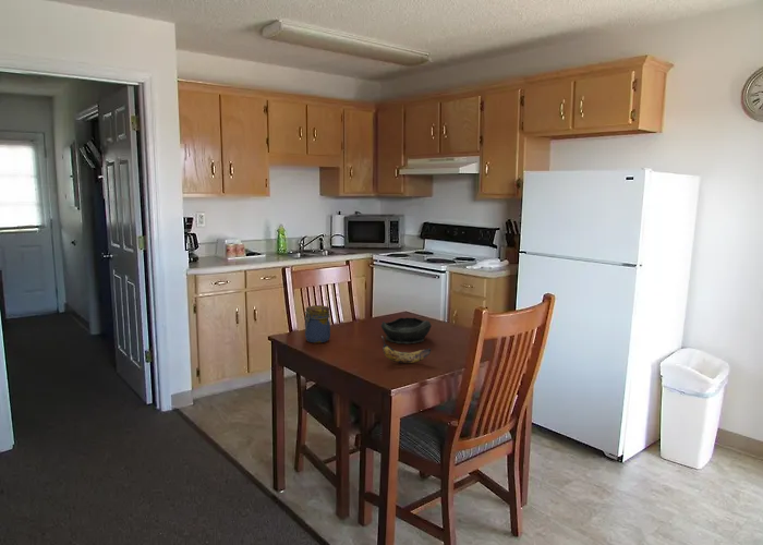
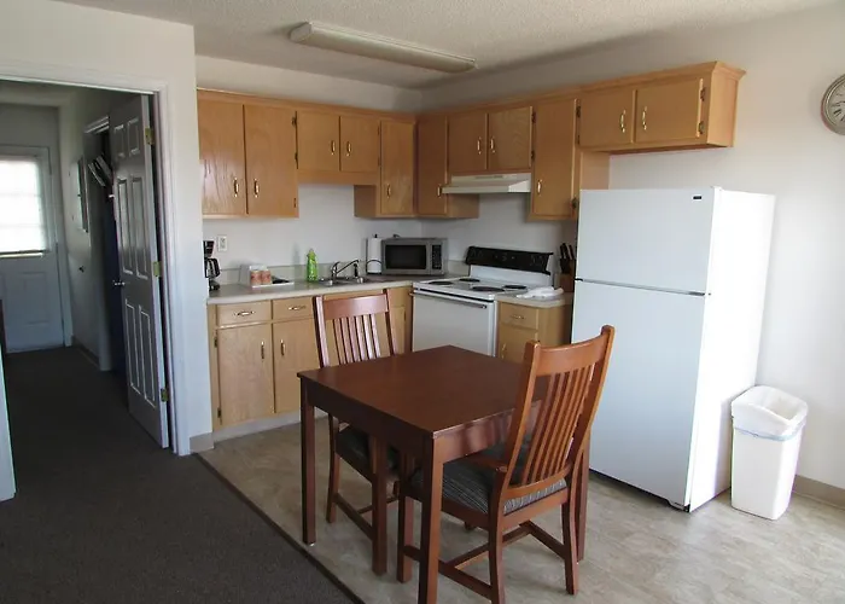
- bowl [380,316,433,344]
- banana [380,335,432,364]
- jar [303,304,331,344]
